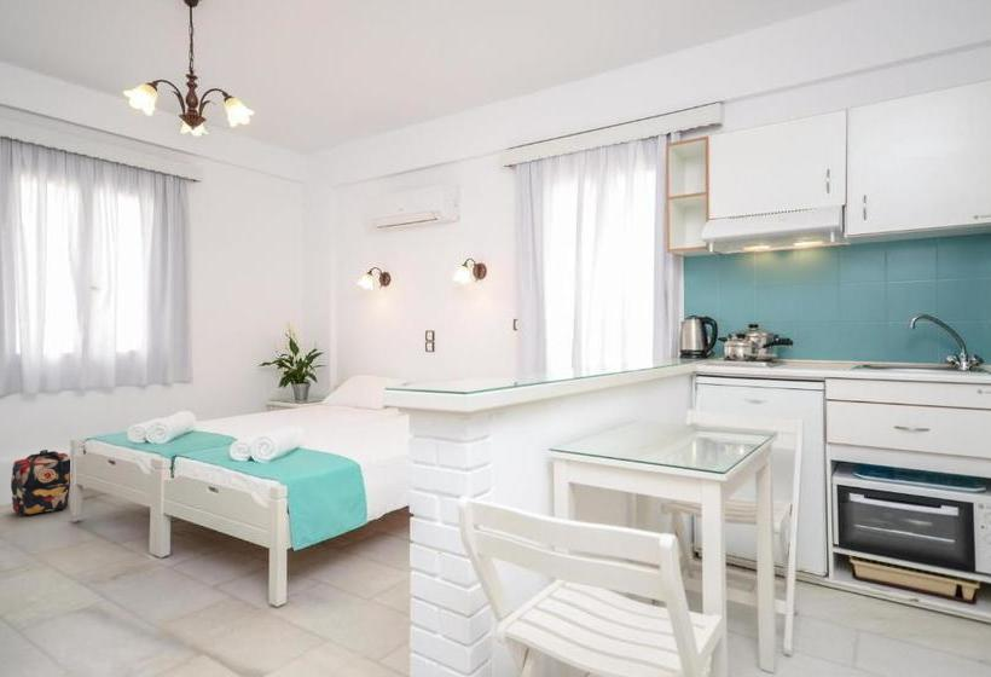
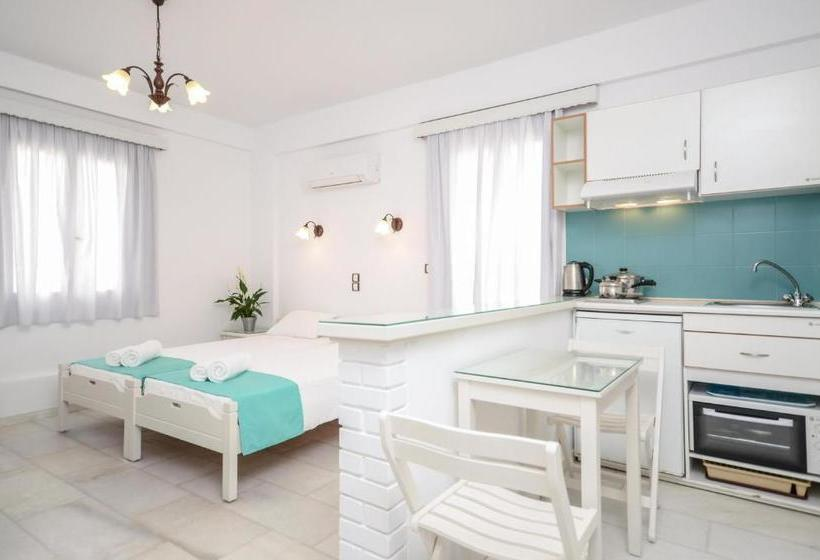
- backpack [10,449,71,517]
